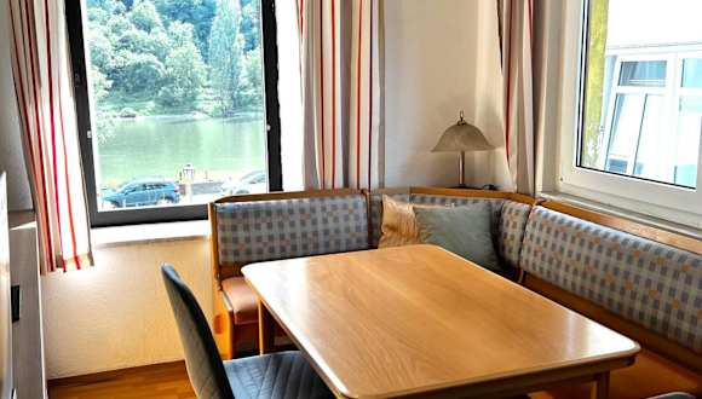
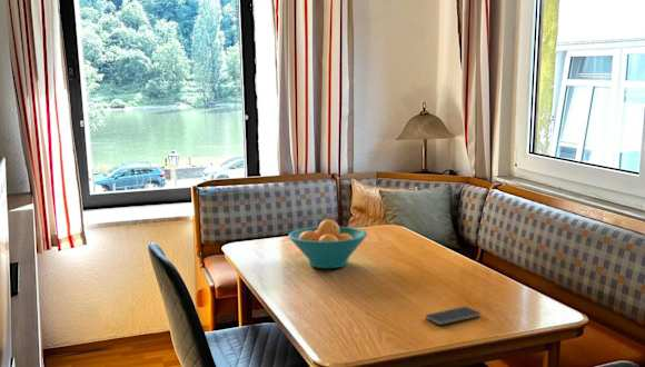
+ smartphone [425,306,482,326]
+ fruit bowl [287,218,368,269]
